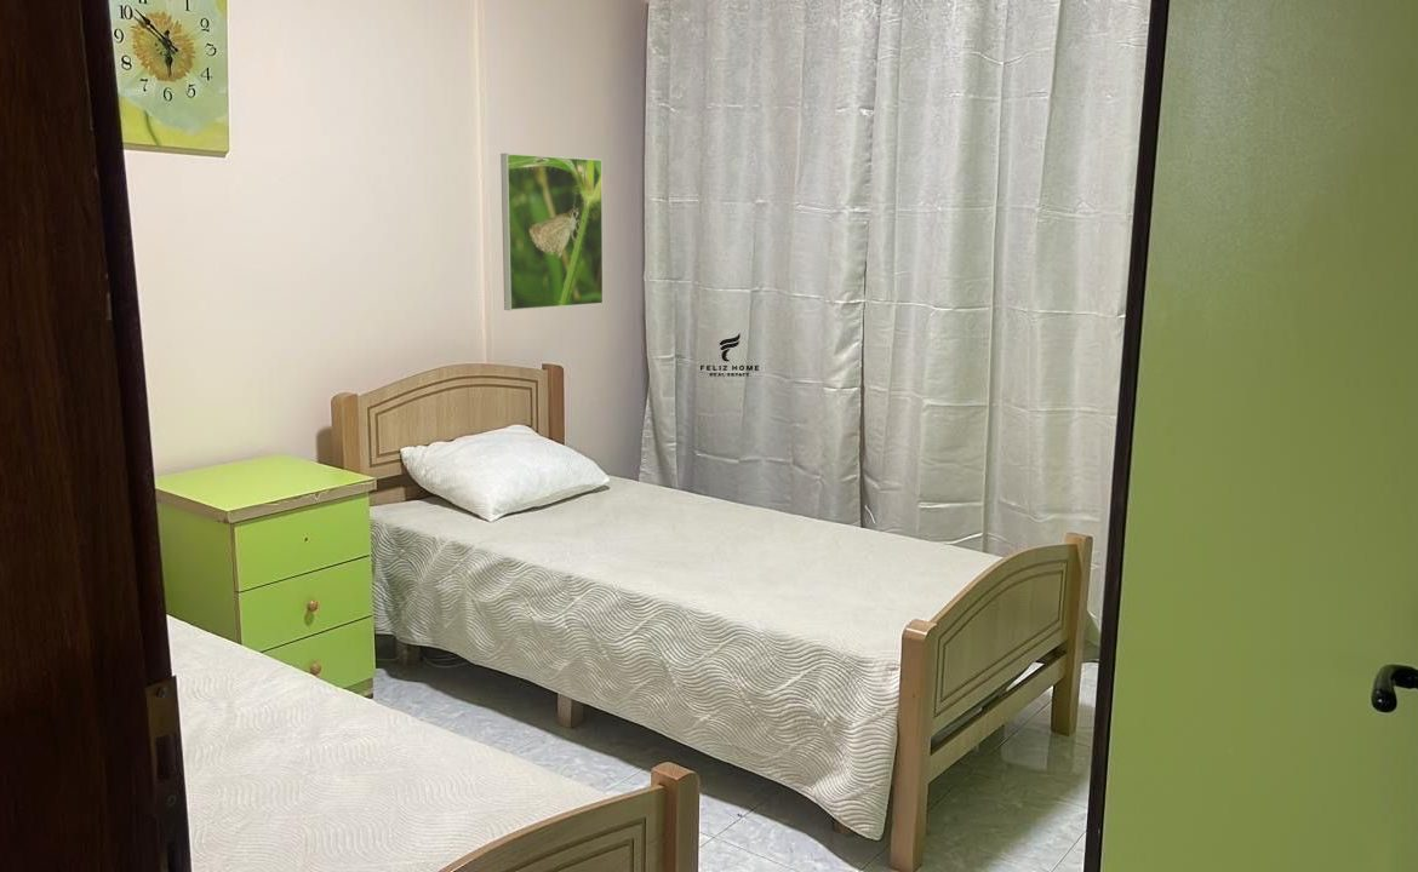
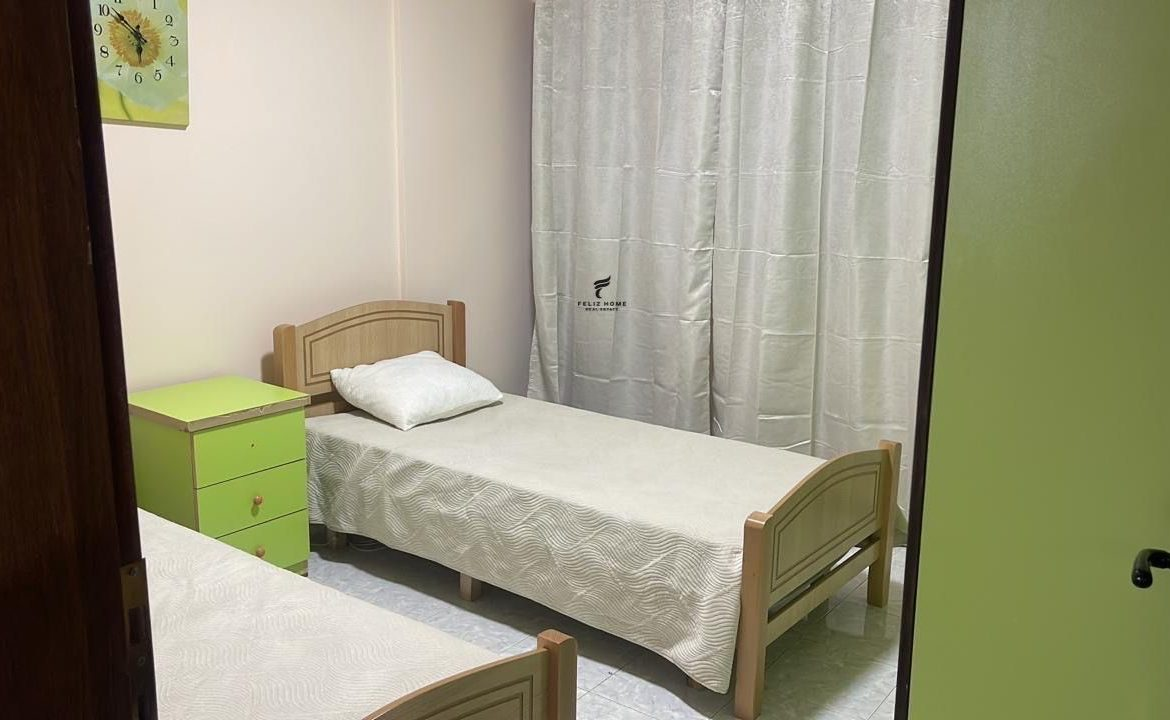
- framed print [499,153,605,311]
